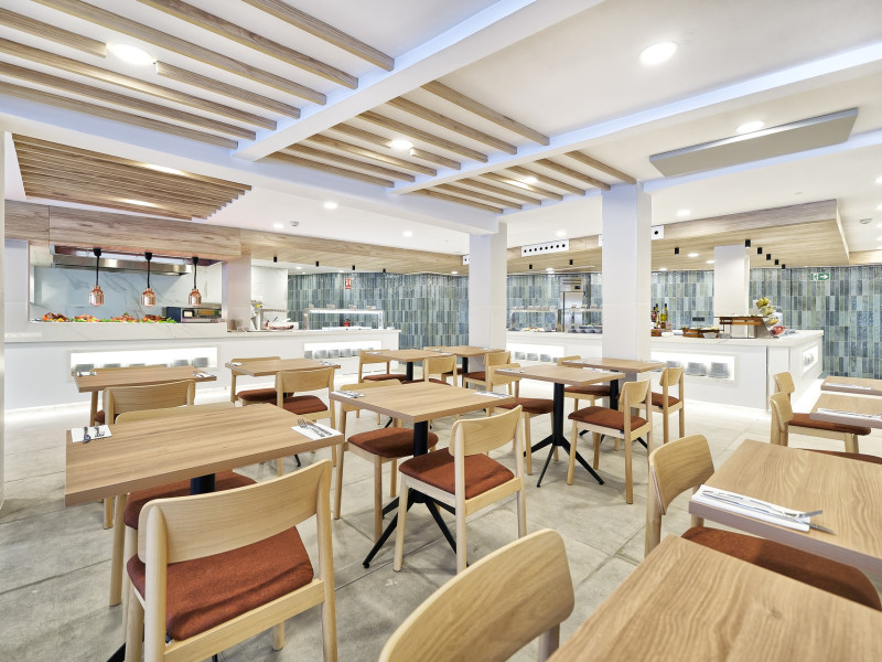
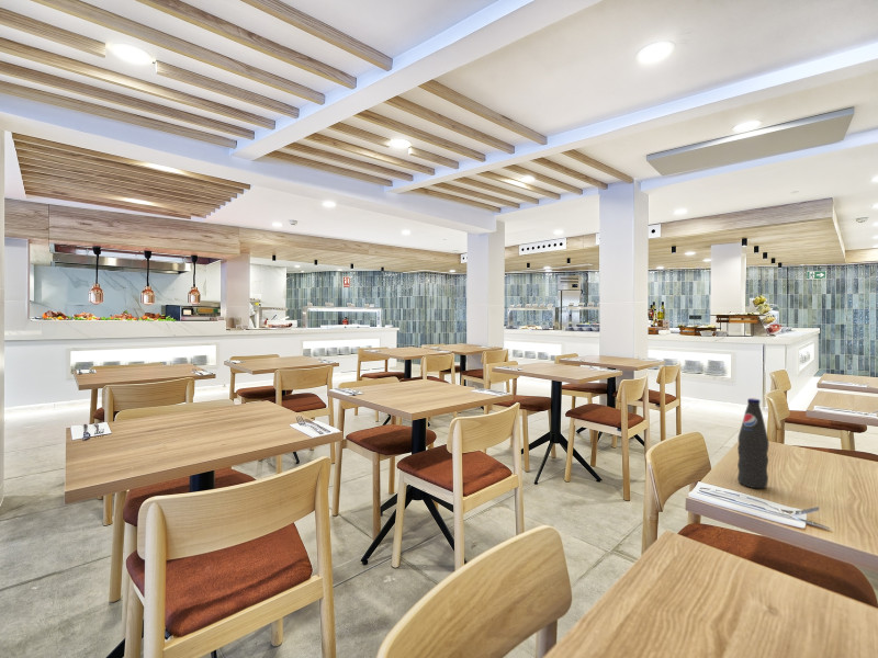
+ bottle [736,397,769,489]
